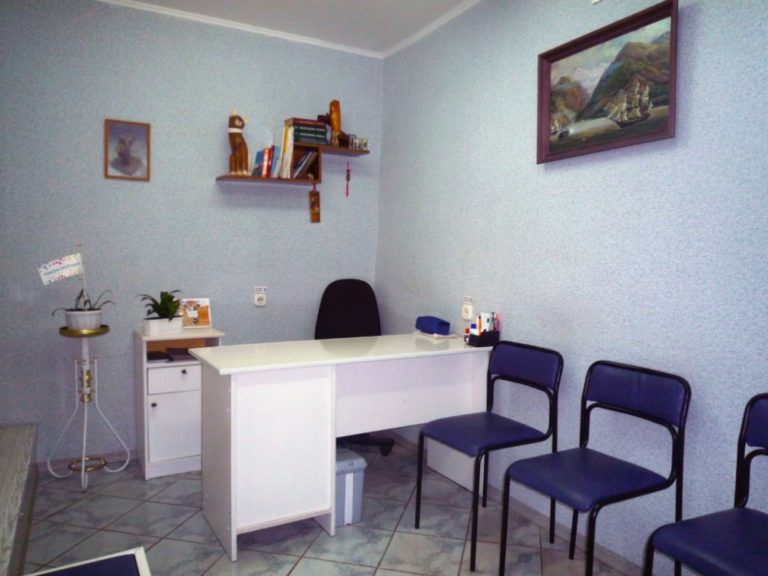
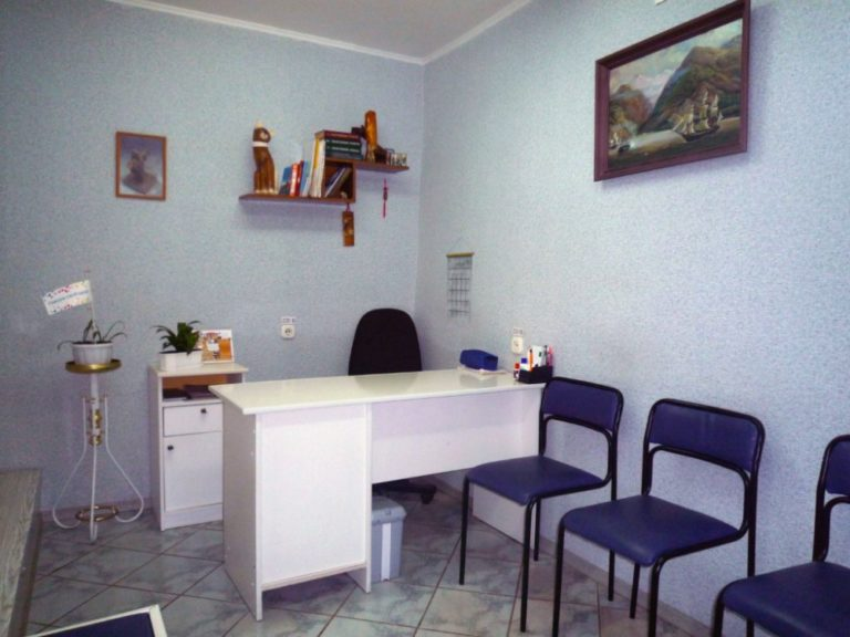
+ calendar [445,236,476,323]
